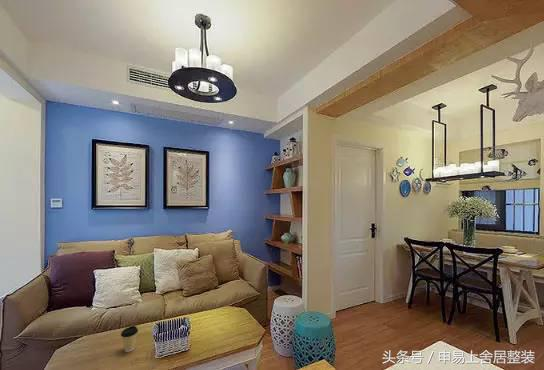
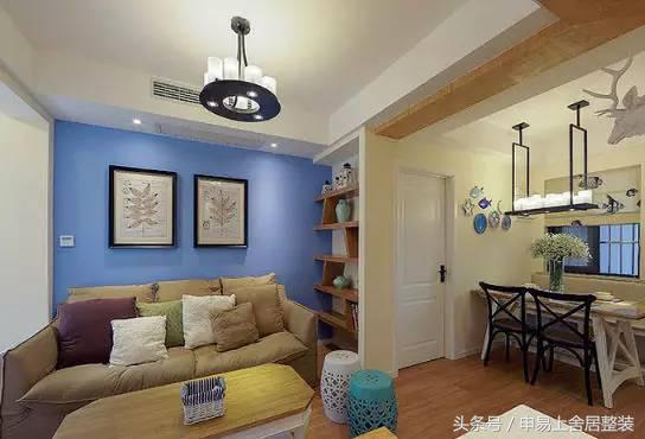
- coffee cup [120,325,139,353]
